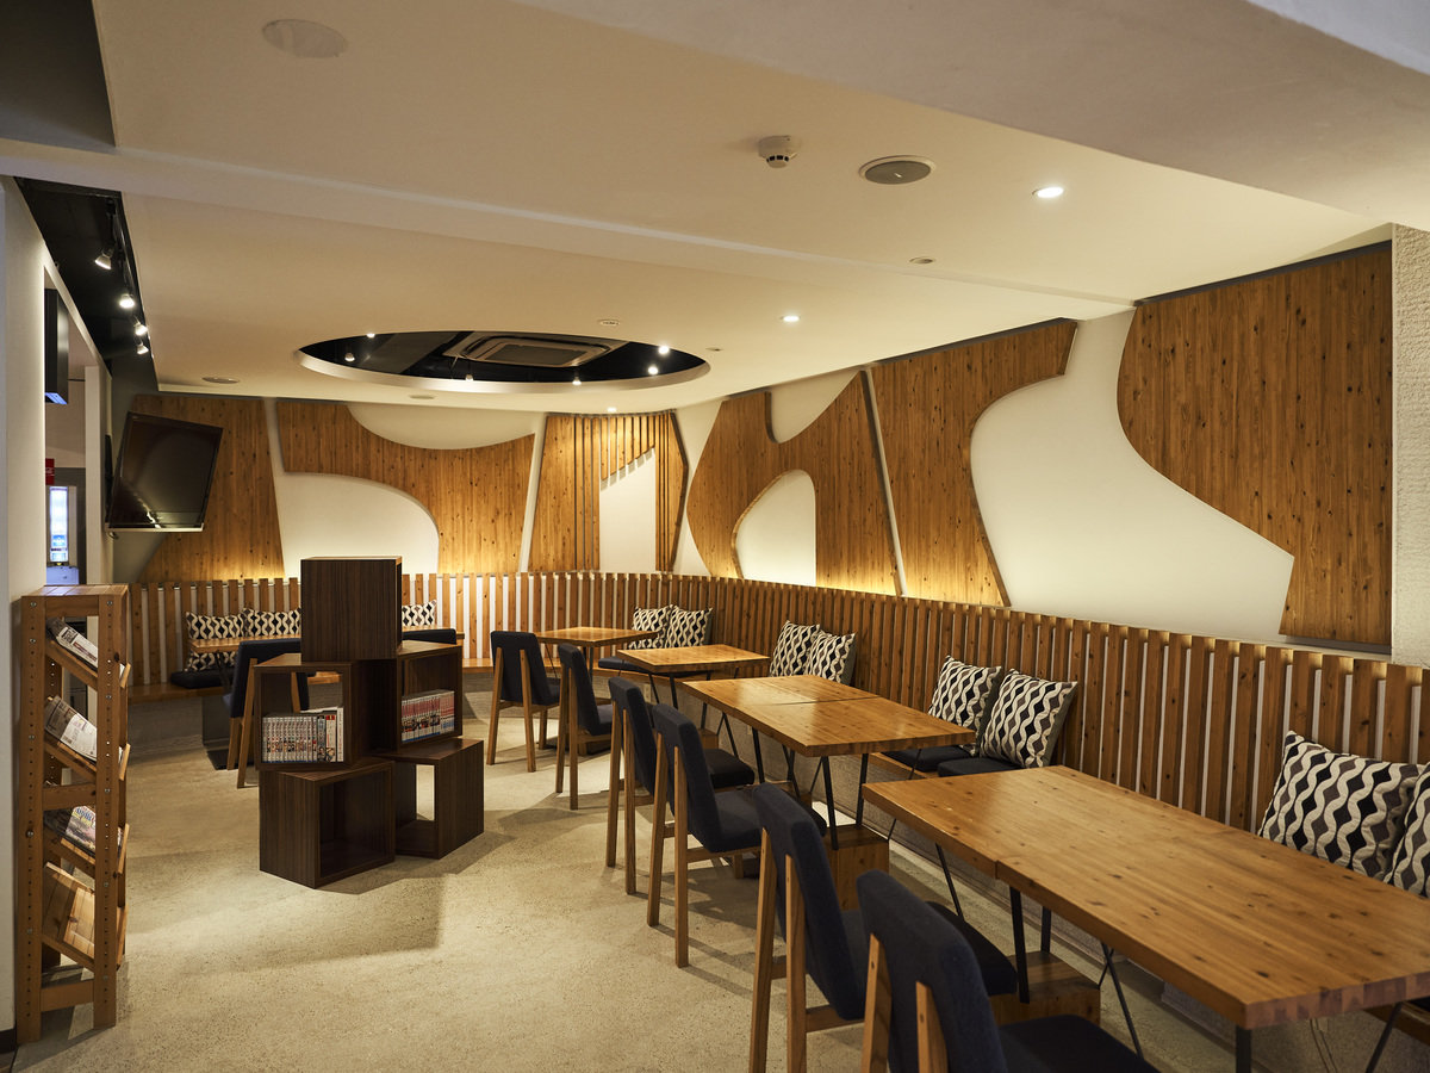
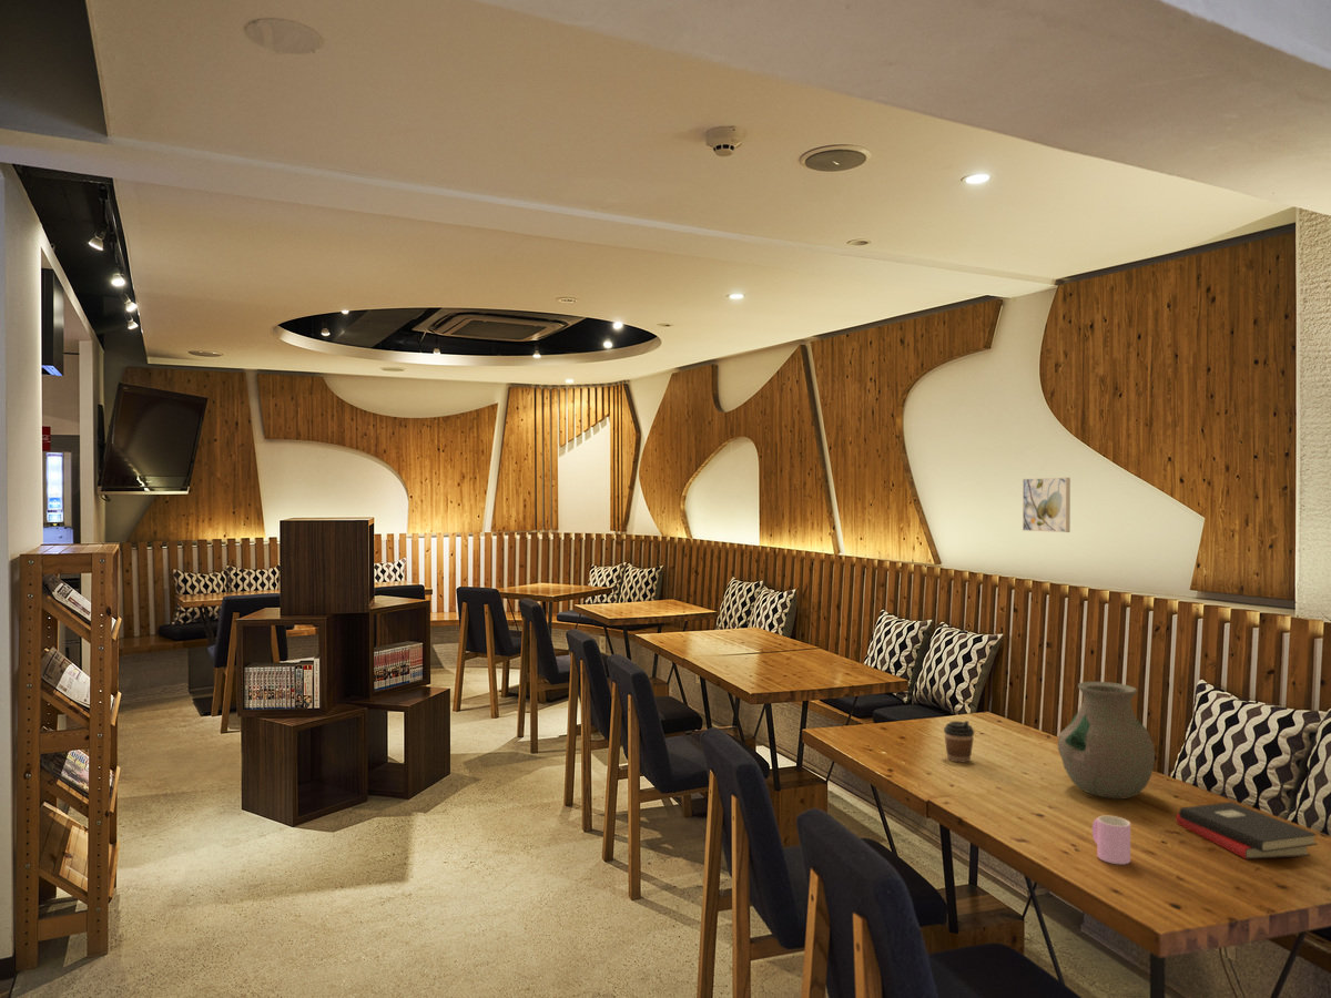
+ hardback book [1175,801,1319,860]
+ vase [1057,681,1156,800]
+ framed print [1022,477,1071,533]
+ cup [1091,815,1131,865]
+ coffee cup [943,720,975,763]
